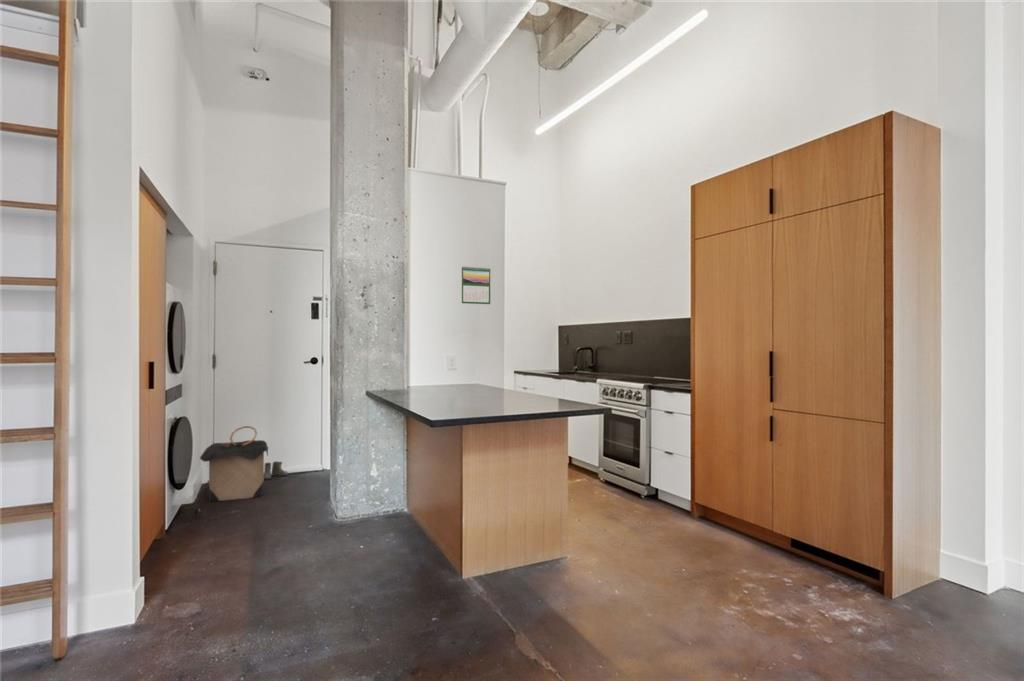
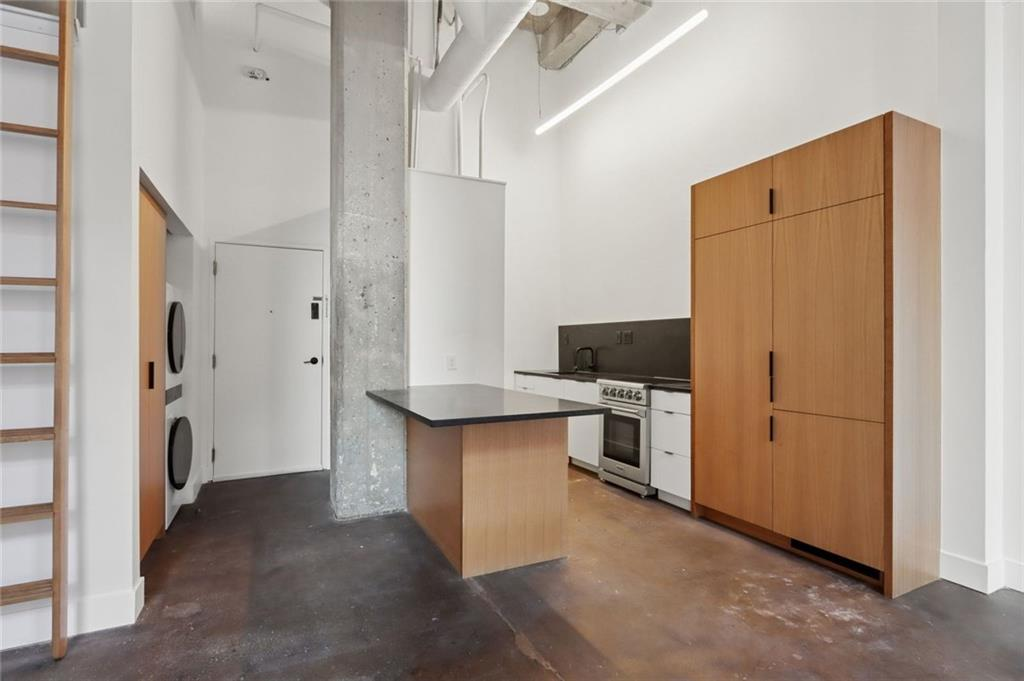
- boots [264,460,289,481]
- calendar [461,265,491,305]
- laundry hamper [199,425,270,502]
